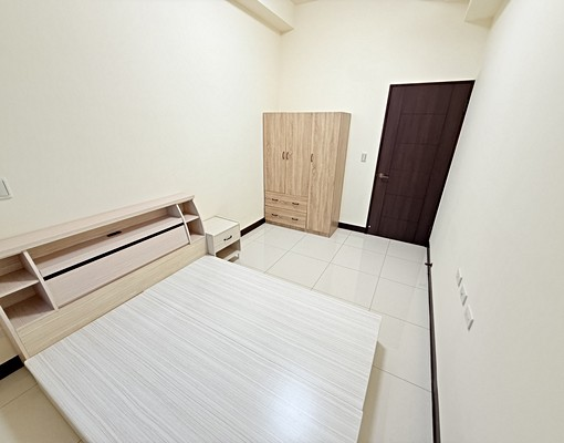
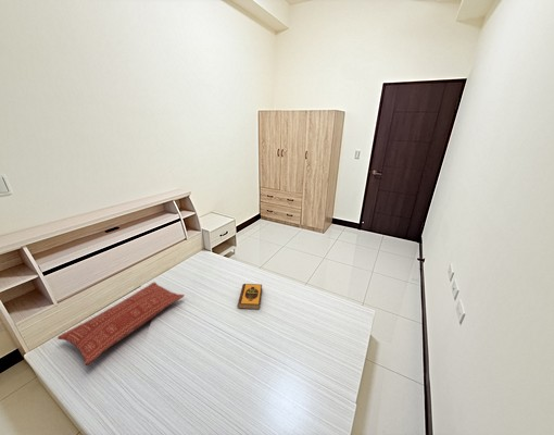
+ pillow [56,282,186,366]
+ hardback book [236,283,263,311]
